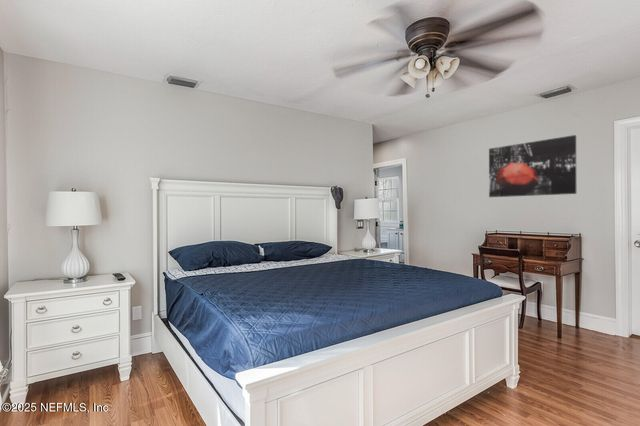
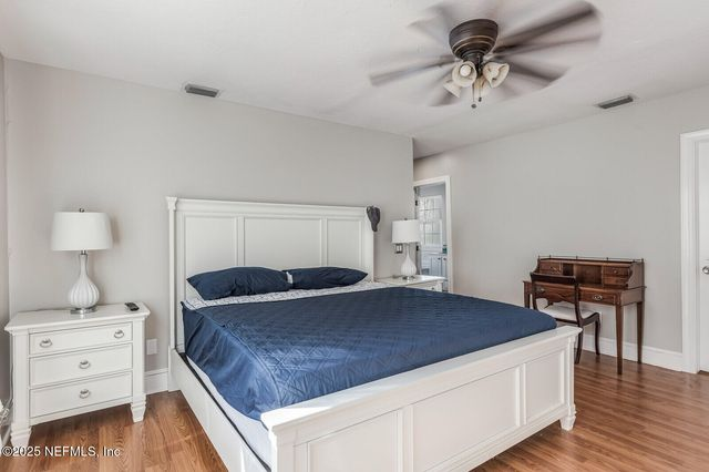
- wall art [488,134,577,198]
